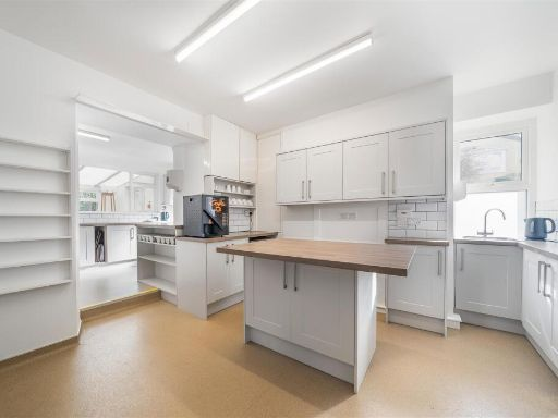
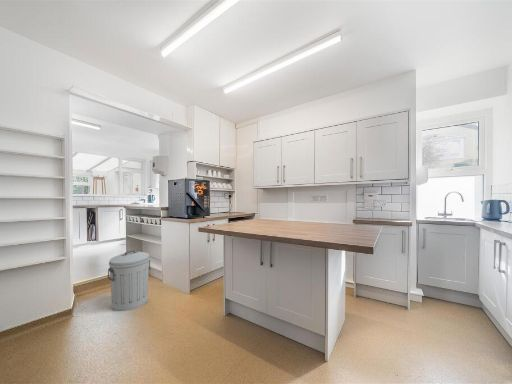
+ trash can [107,250,151,312]
